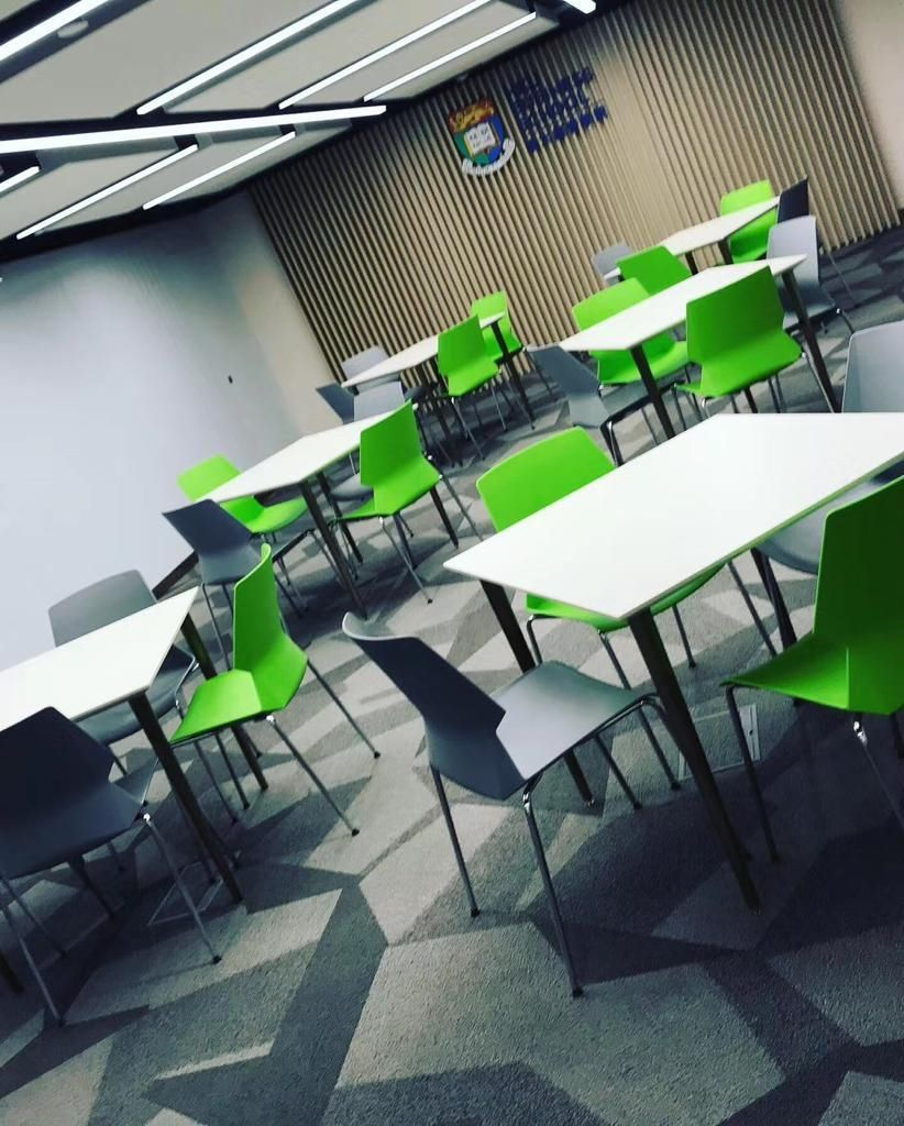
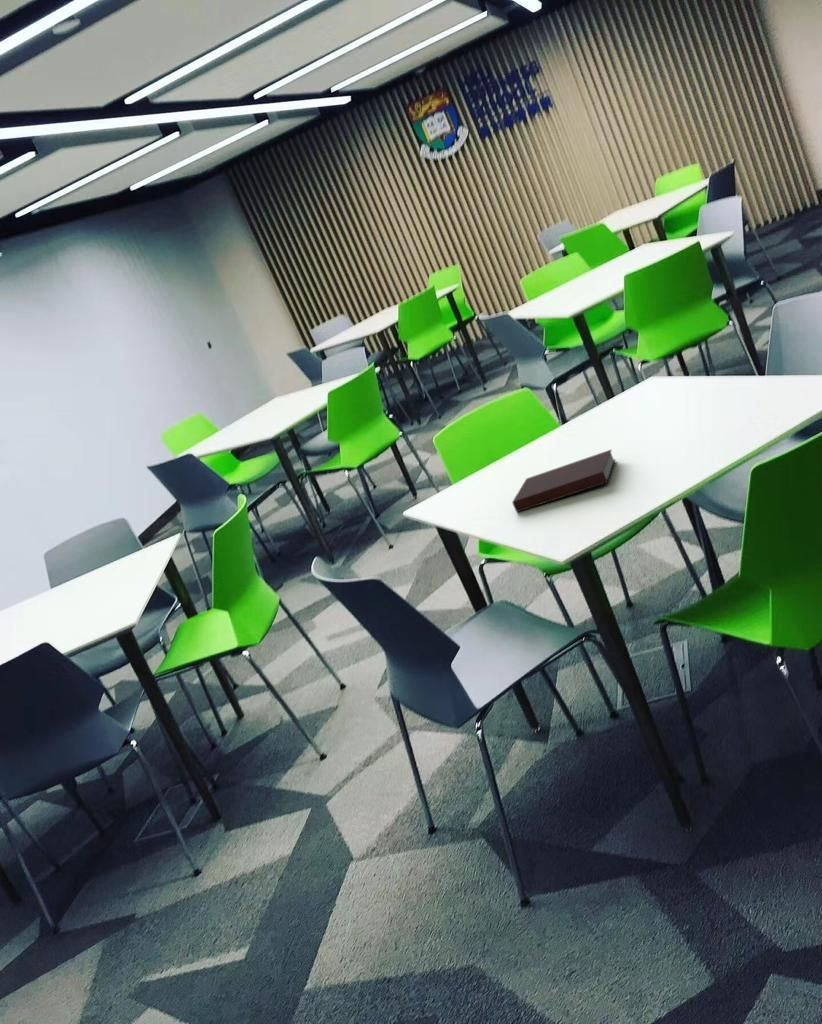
+ notebook [511,448,617,513]
